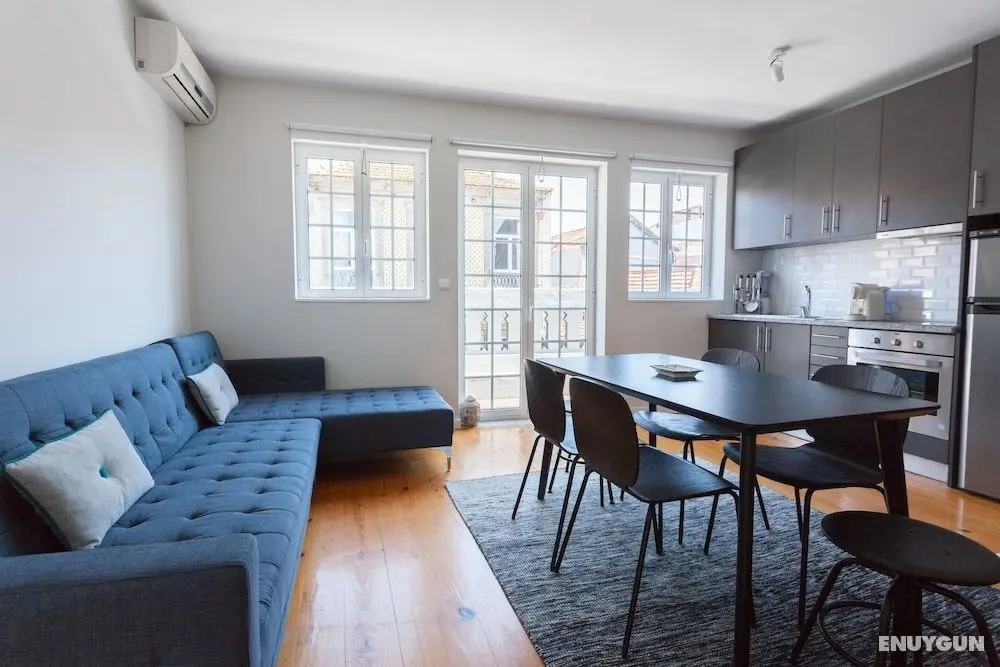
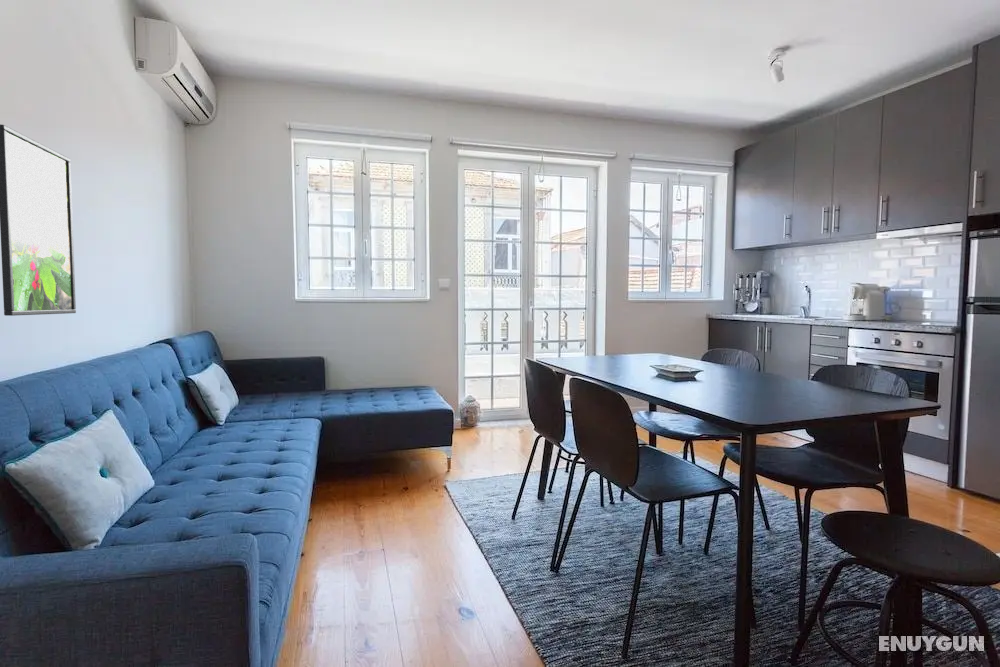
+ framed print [0,124,77,317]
